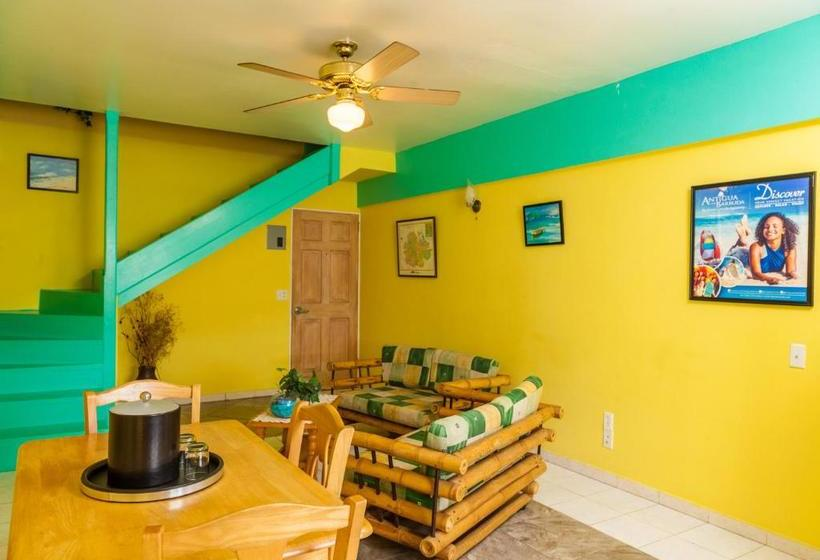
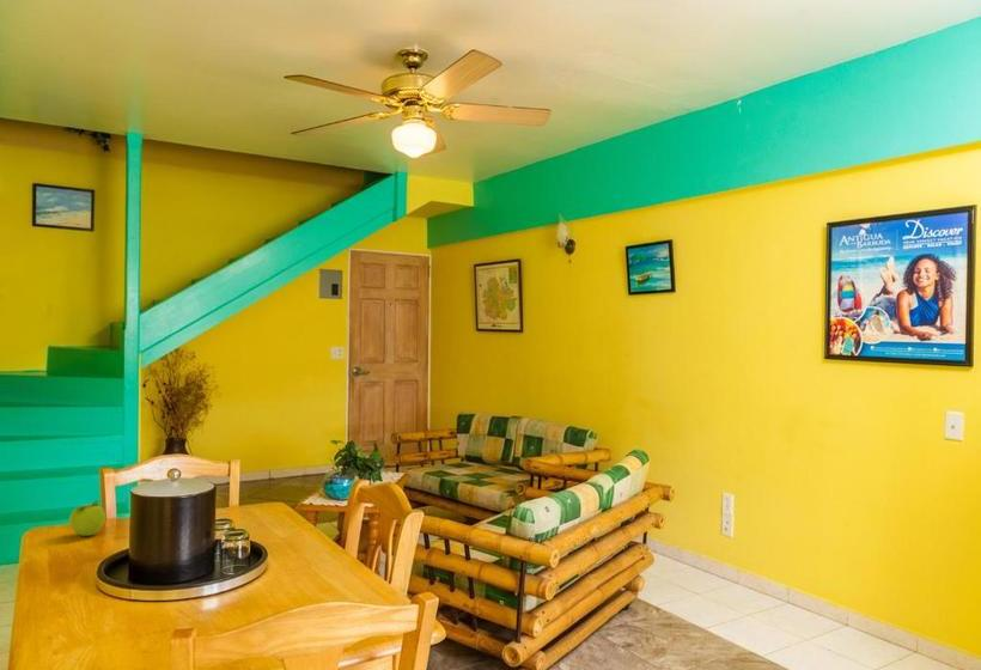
+ fruit [68,499,106,537]
